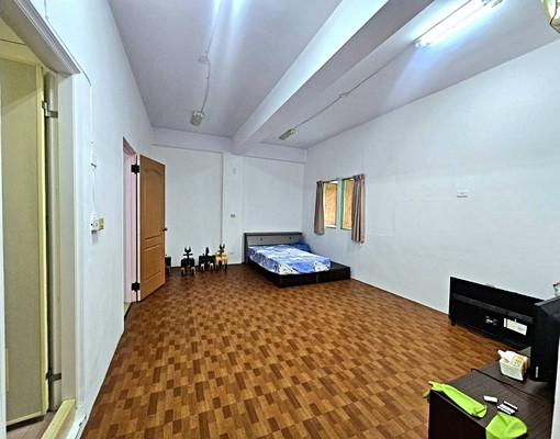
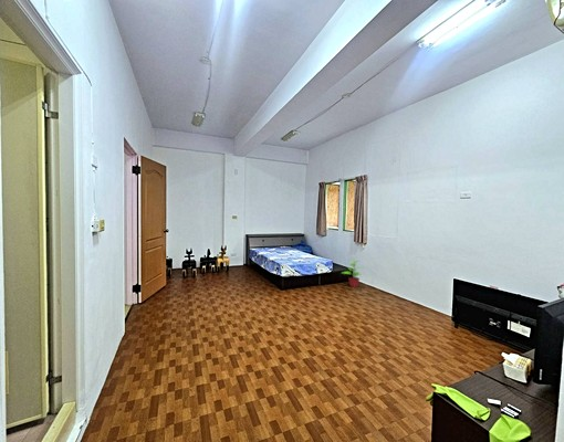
+ potted plant [342,259,365,288]
